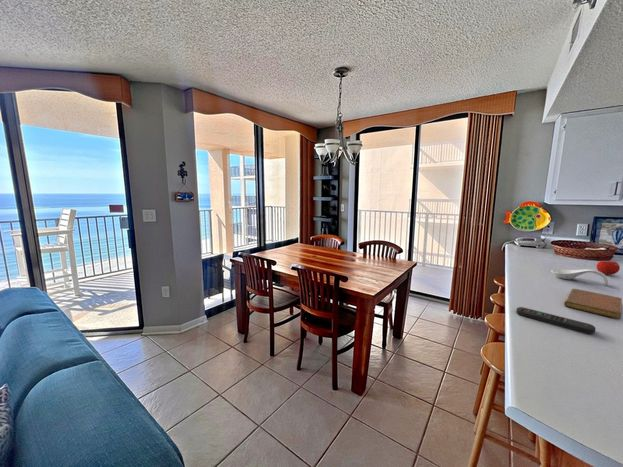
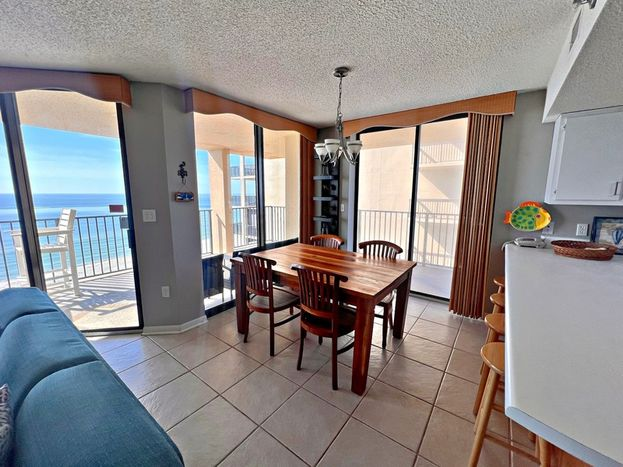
- spoon rest [550,268,609,286]
- notebook [563,288,623,320]
- fruit [595,258,621,276]
- remote control [515,306,597,335]
